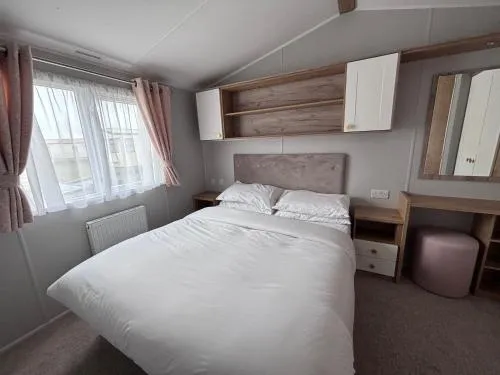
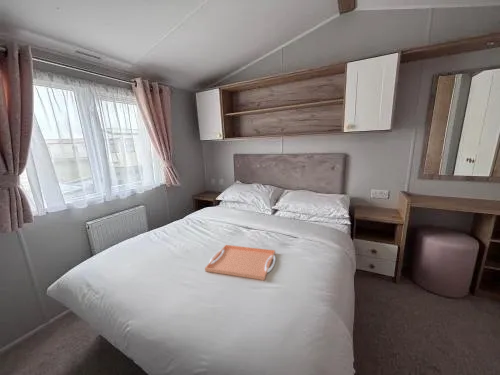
+ serving tray [204,244,277,281]
